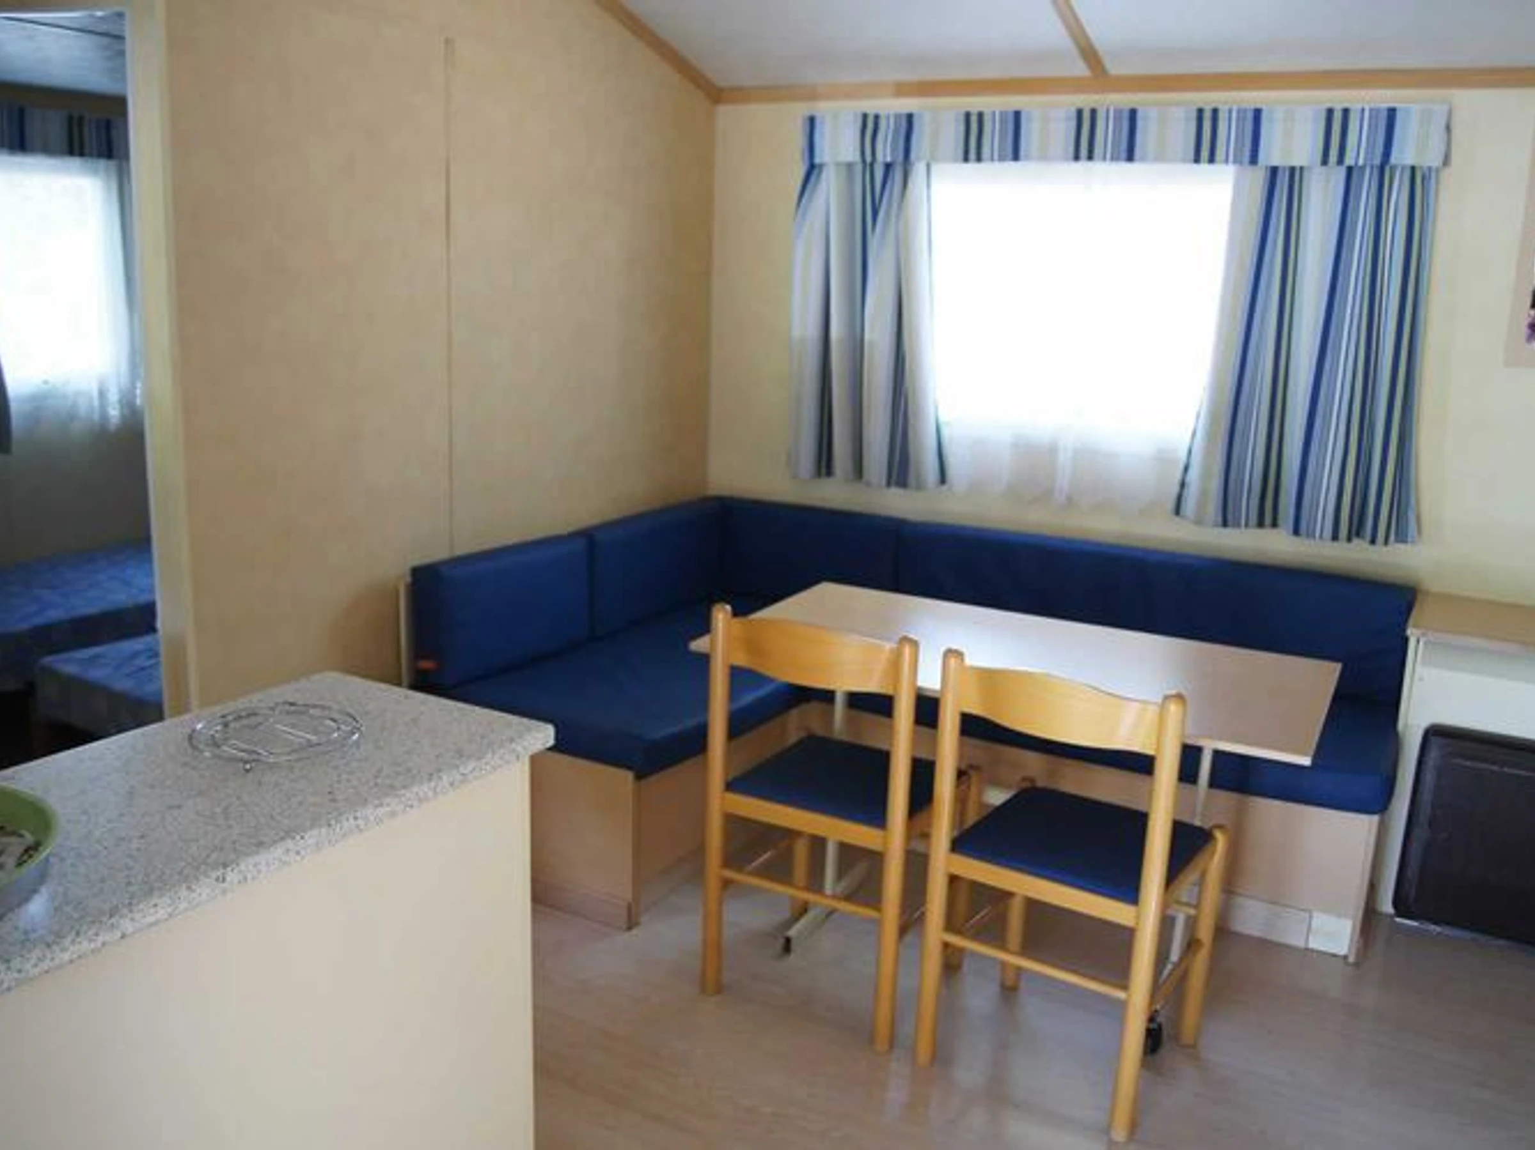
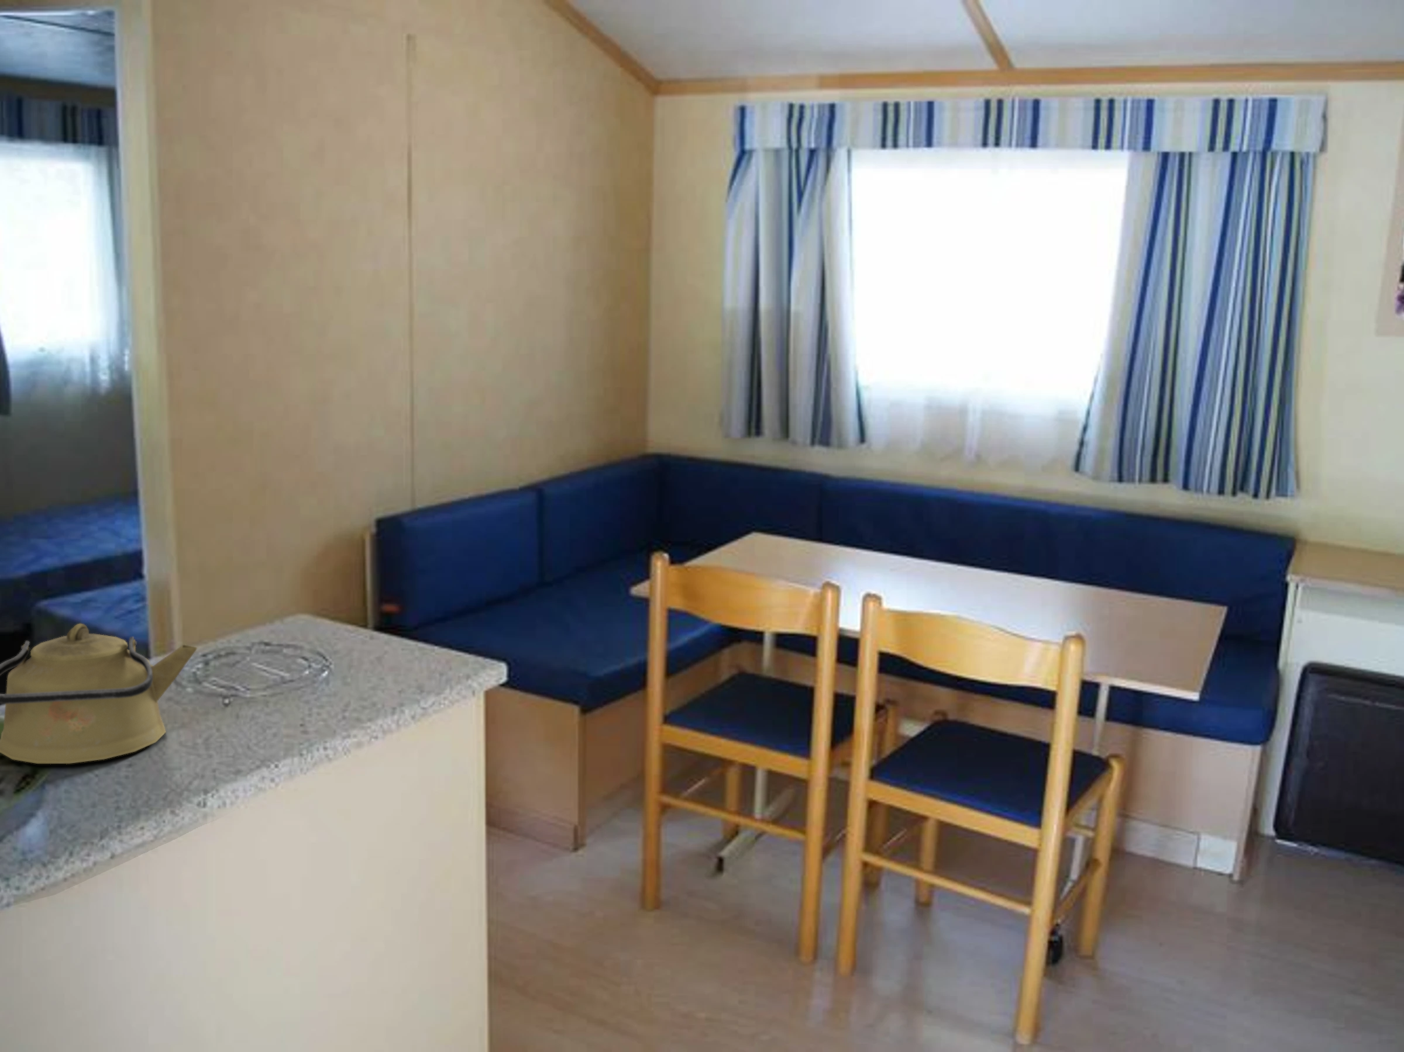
+ kettle [0,623,198,765]
